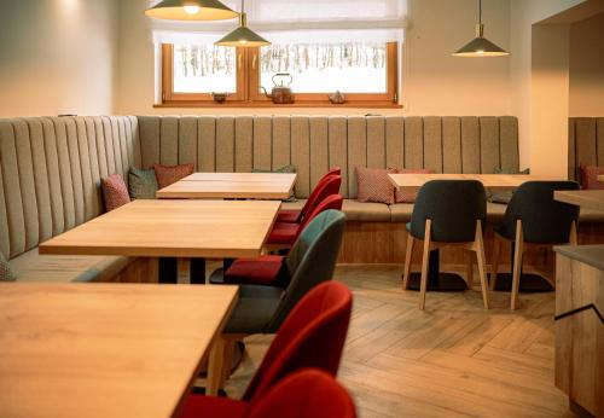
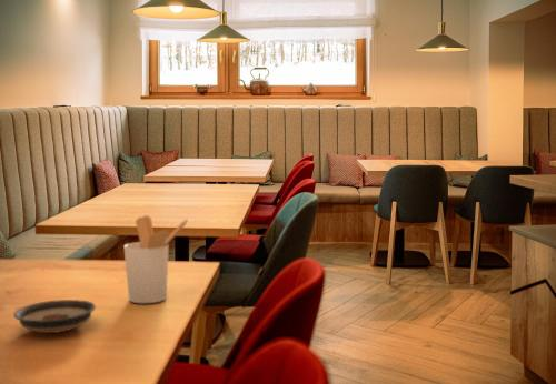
+ utensil holder [122,214,189,304]
+ saucer [12,299,97,334]
